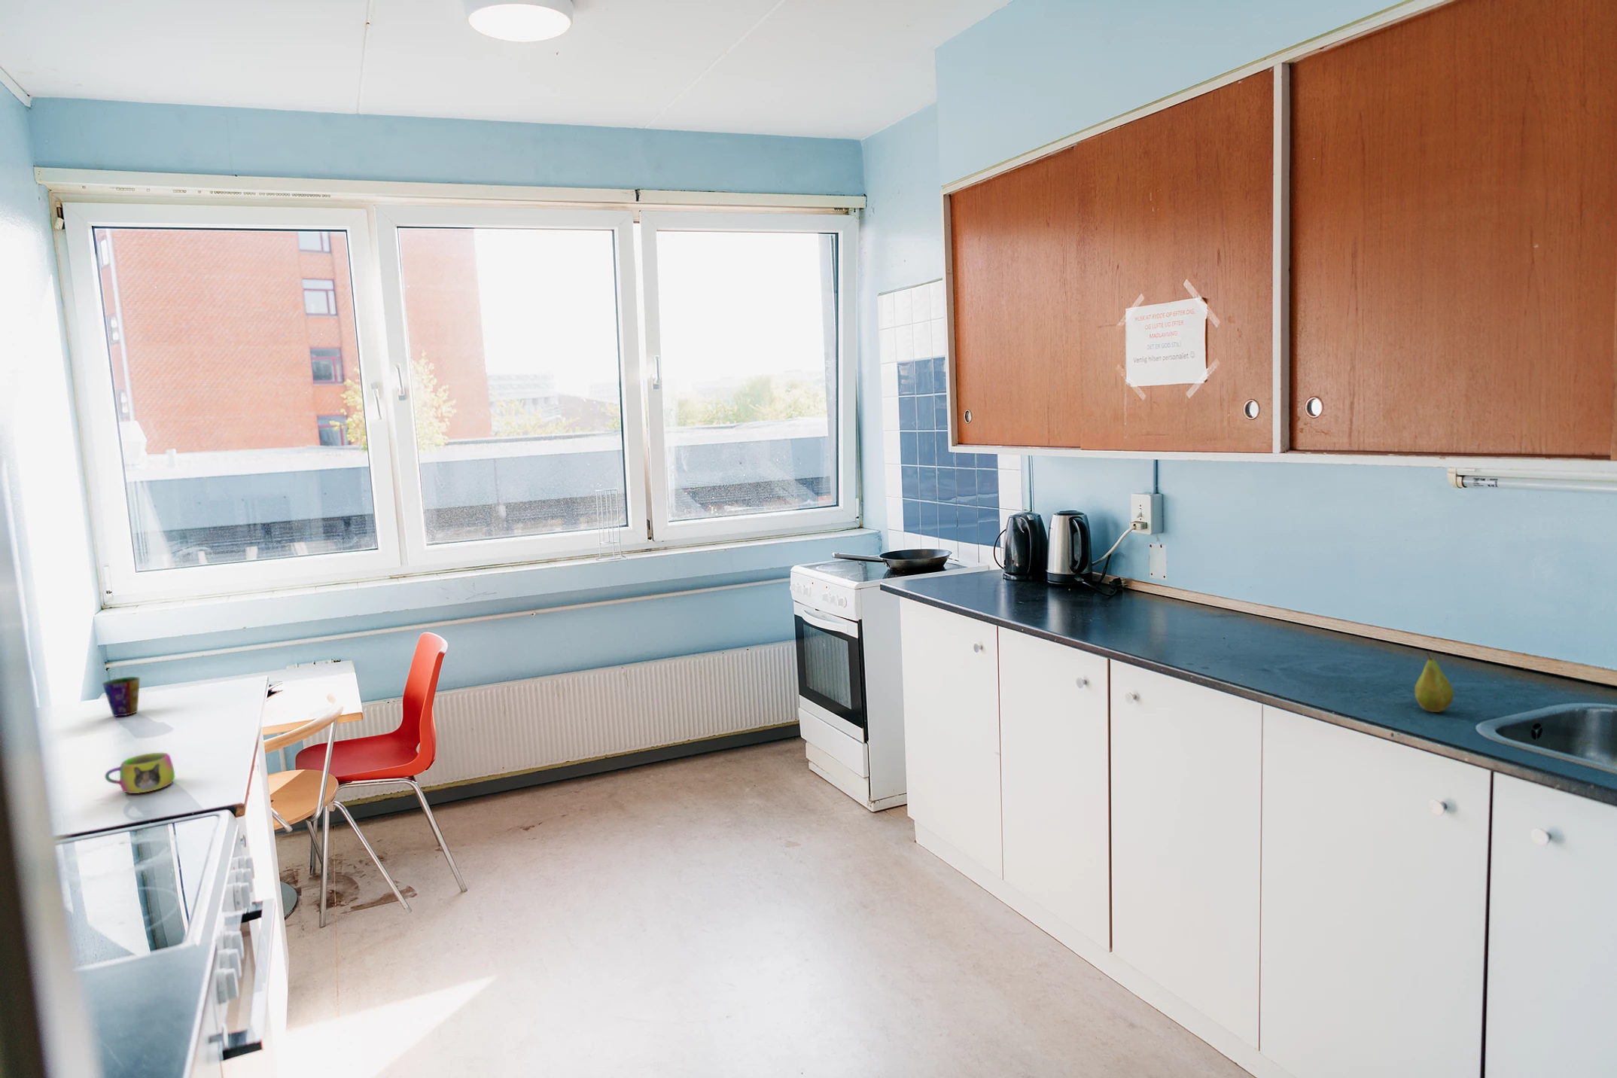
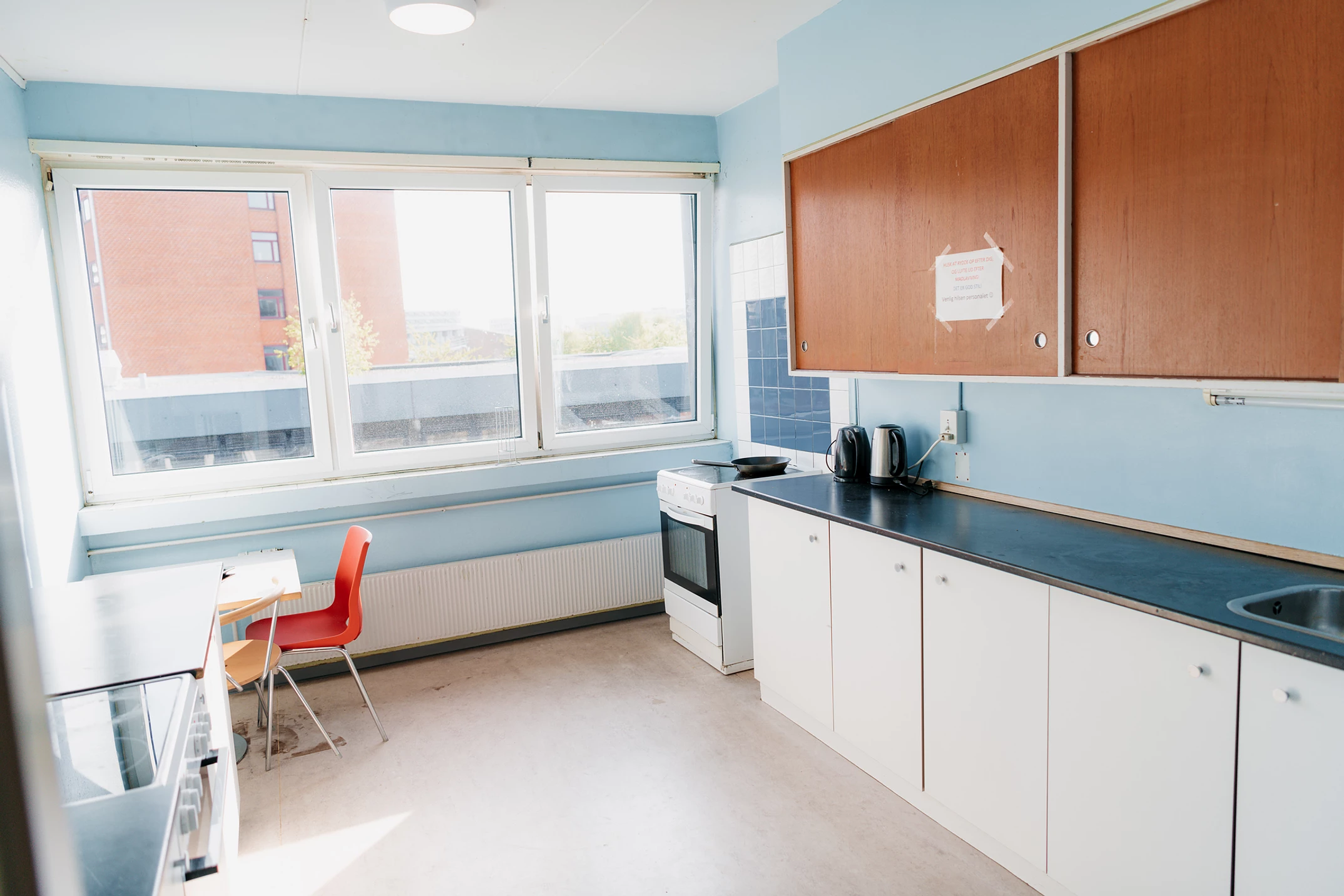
- fruit [1414,652,1455,713]
- cup [101,676,141,717]
- mug [103,752,176,794]
